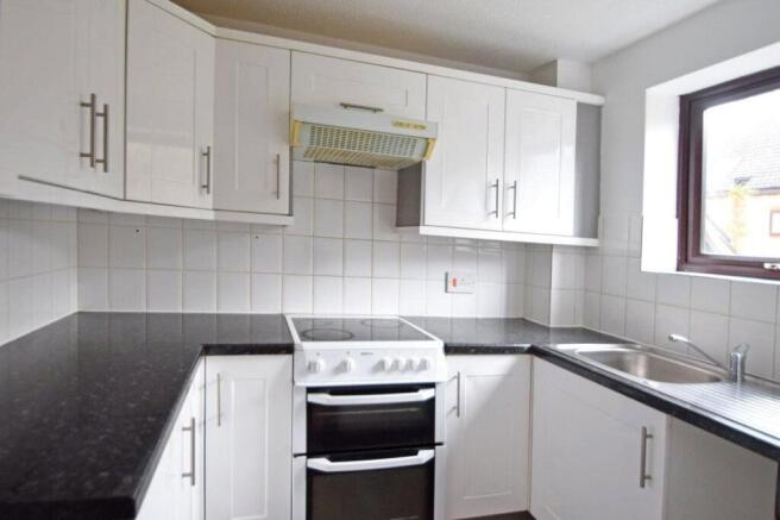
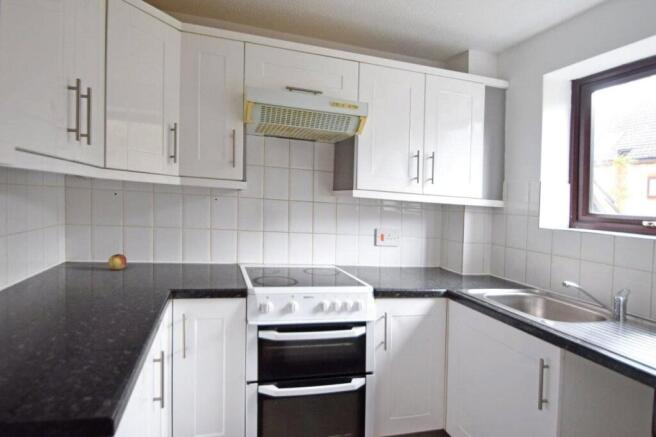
+ fruit [107,253,128,271]
